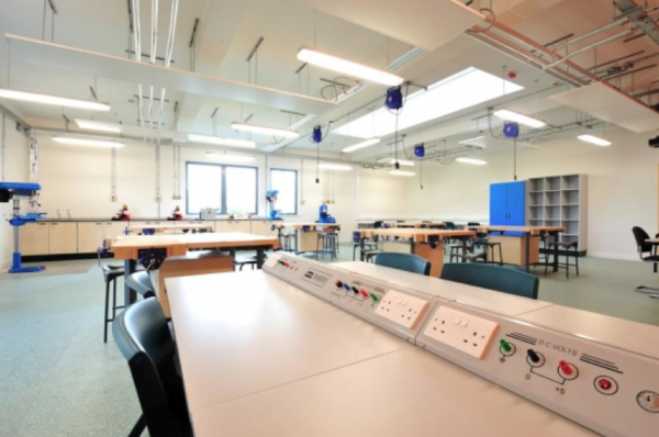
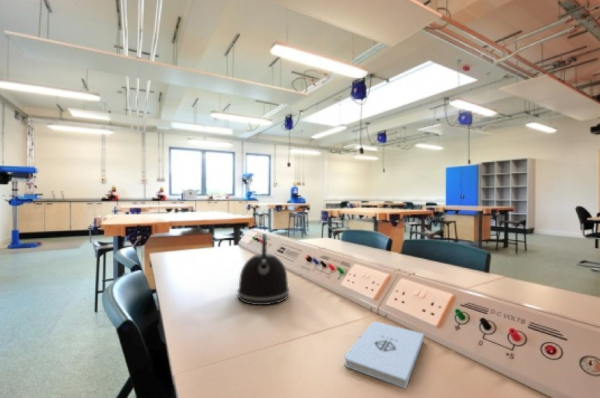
+ notepad [344,321,425,390]
+ kettle [236,232,290,306]
